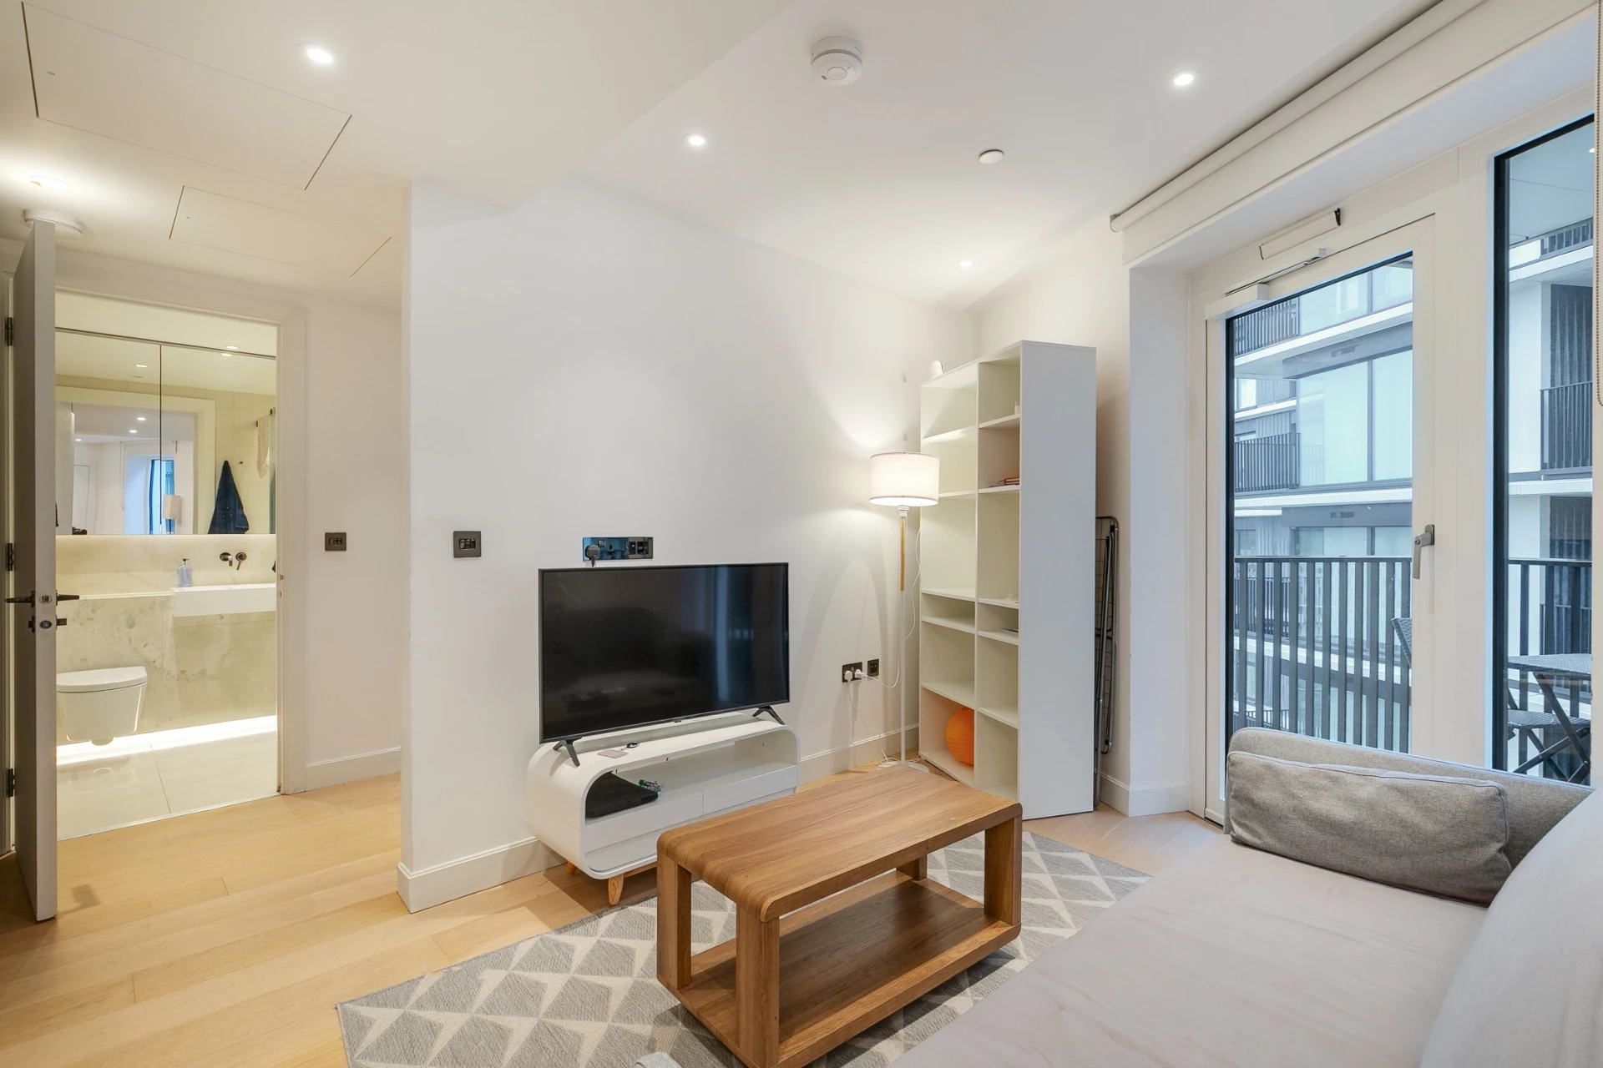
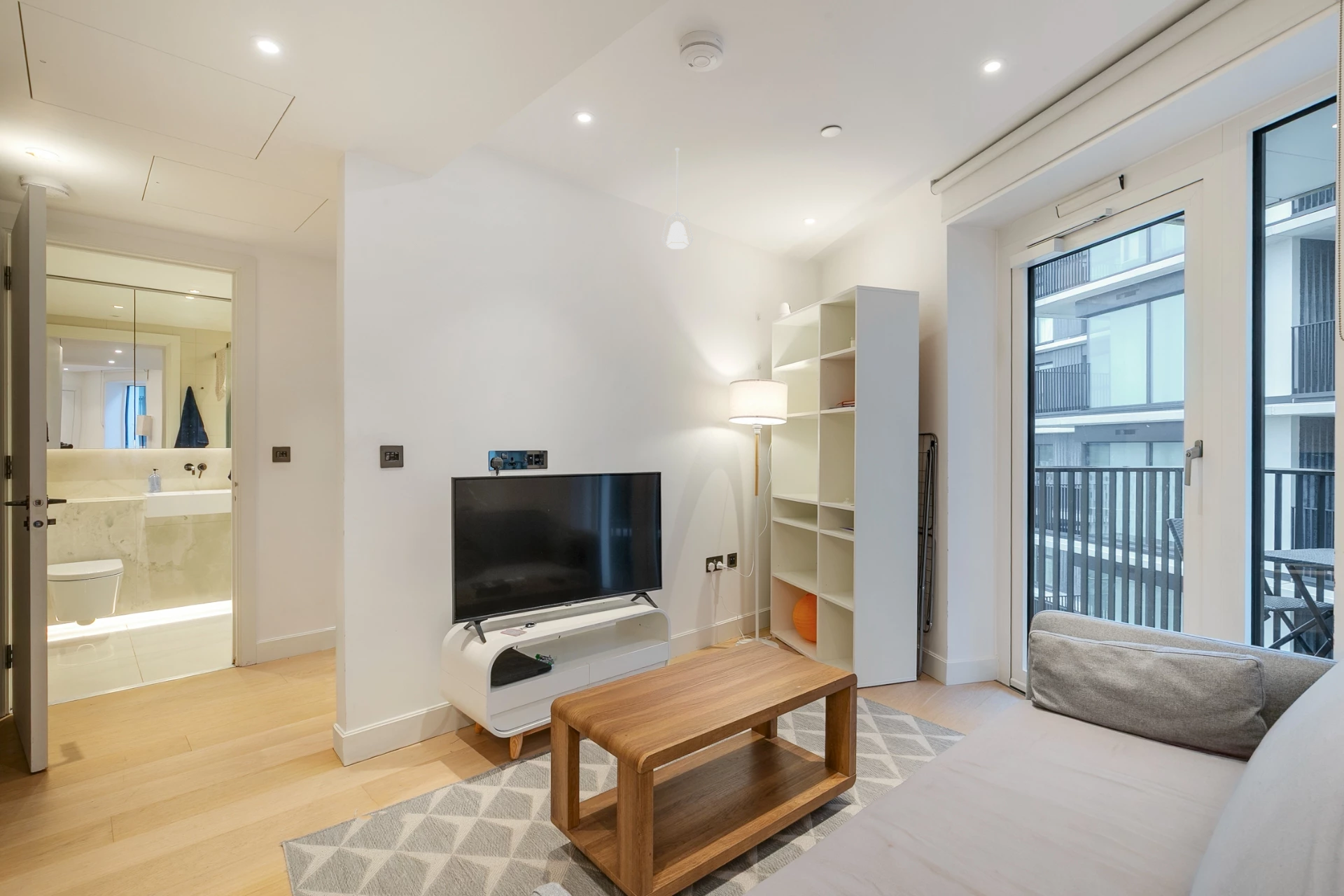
+ pendant lamp [661,147,694,251]
